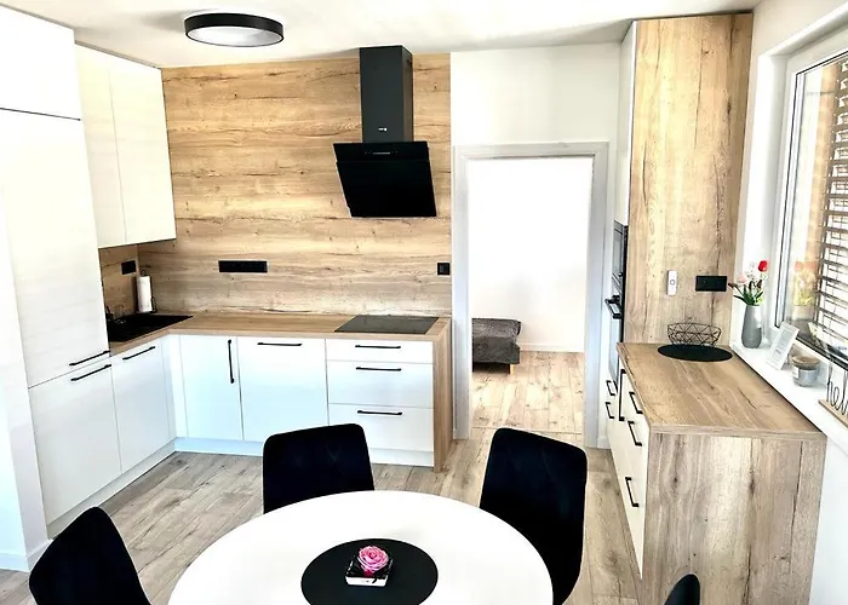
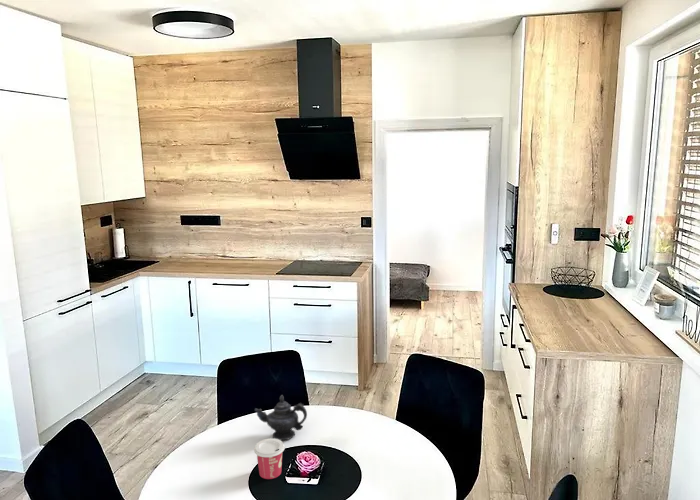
+ cup [253,438,286,480]
+ teapot [254,394,308,442]
